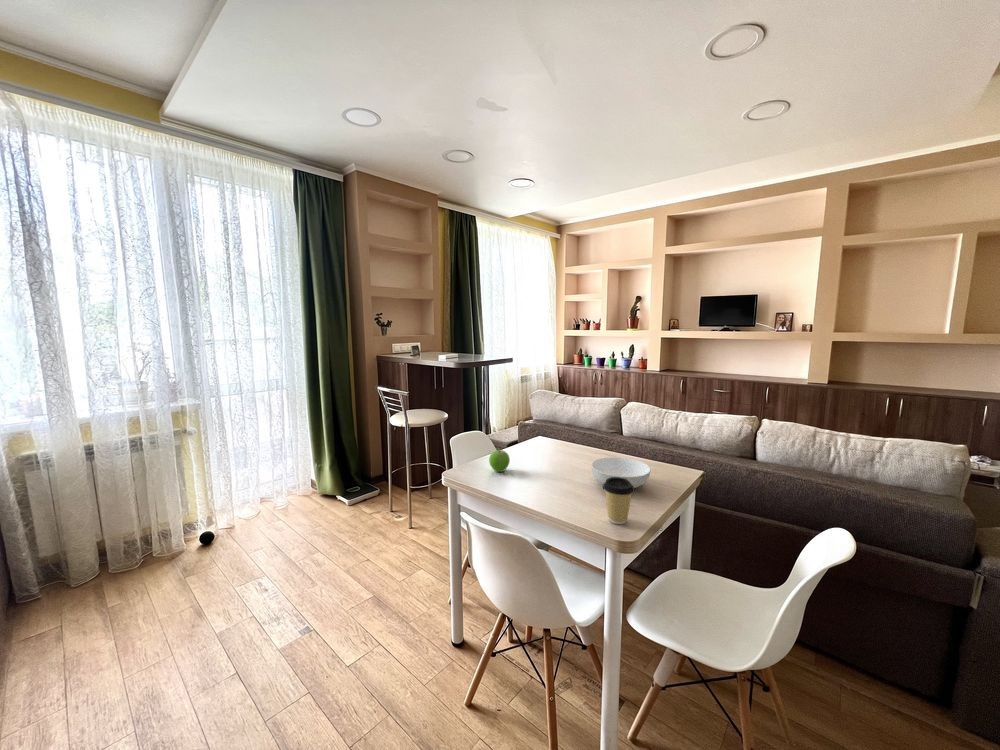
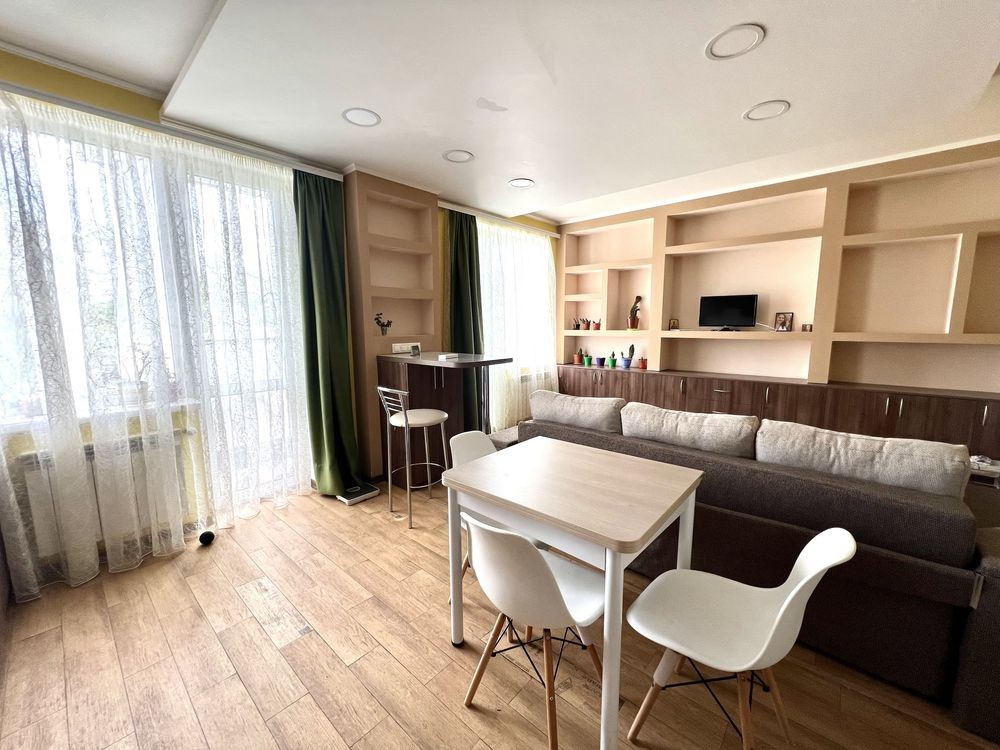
- serving bowl [590,456,652,489]
- coffee cup [602,477,636,525]
- fruit [488,449,511,473]
